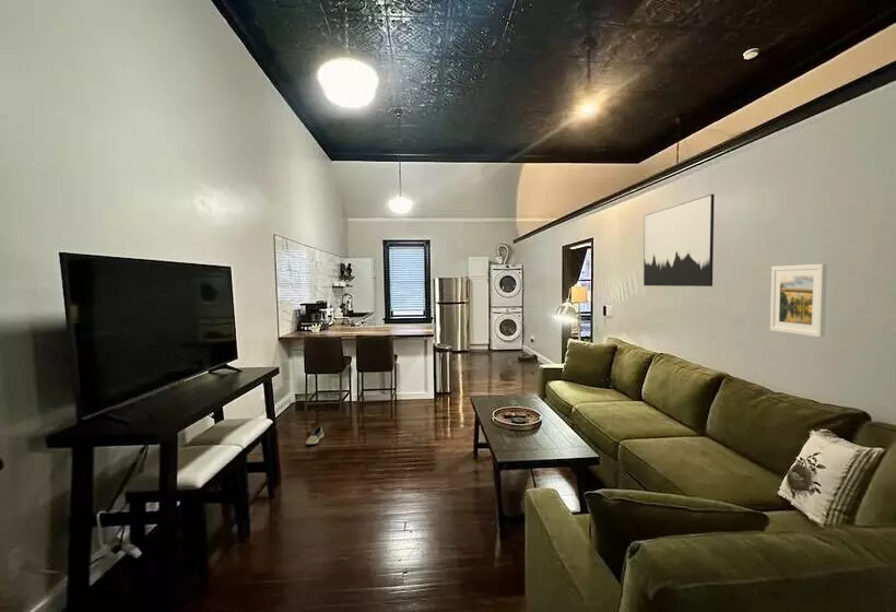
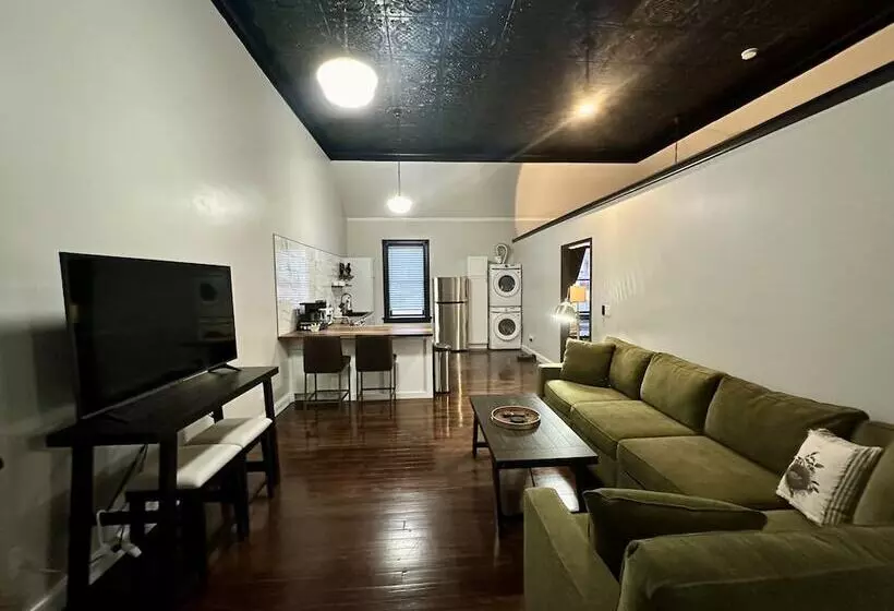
- wall art [642,193,716,287]
- shoe [305,425,325,446]
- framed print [769,263,828,339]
